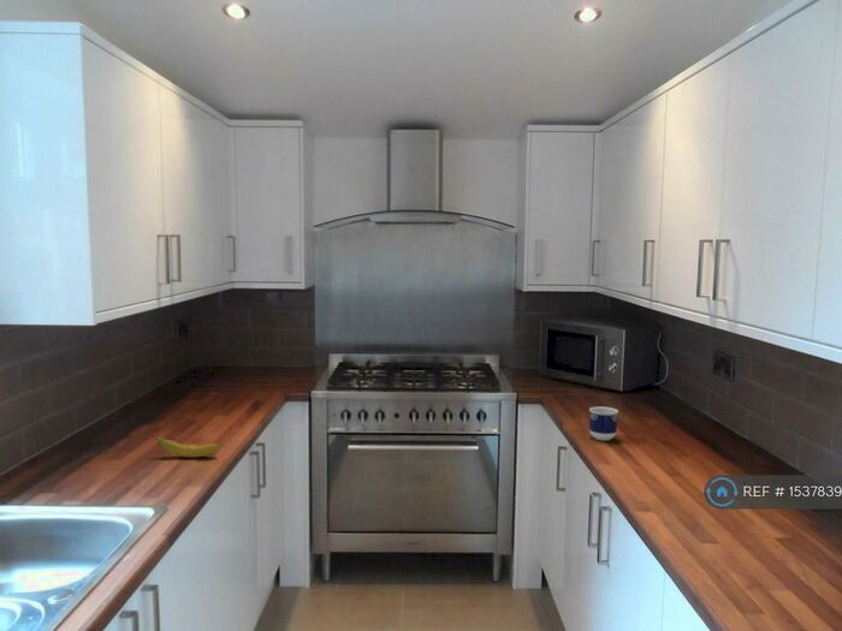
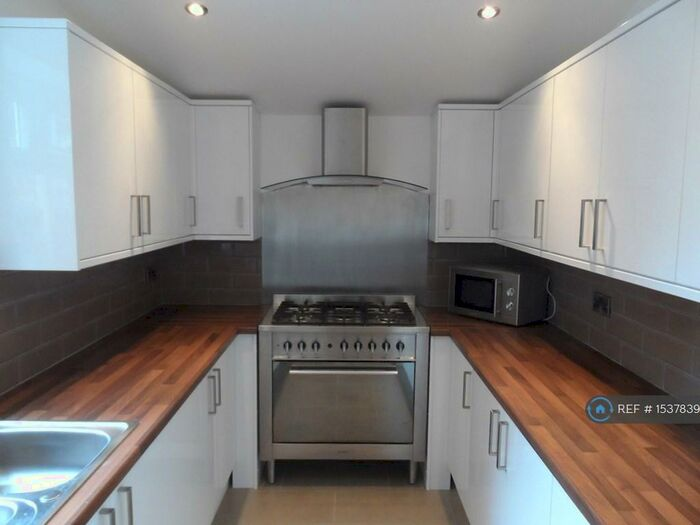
- cup [588,405,619,442]
- banana [154,435,219,458]
